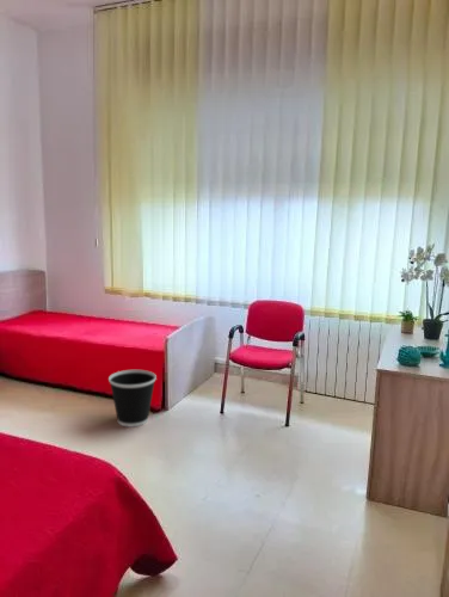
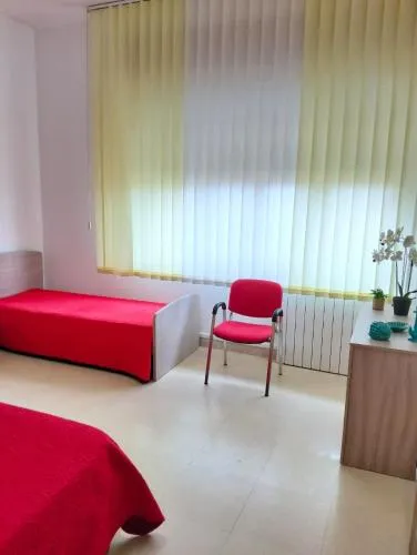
- wastebasket [107,369,158,429]
